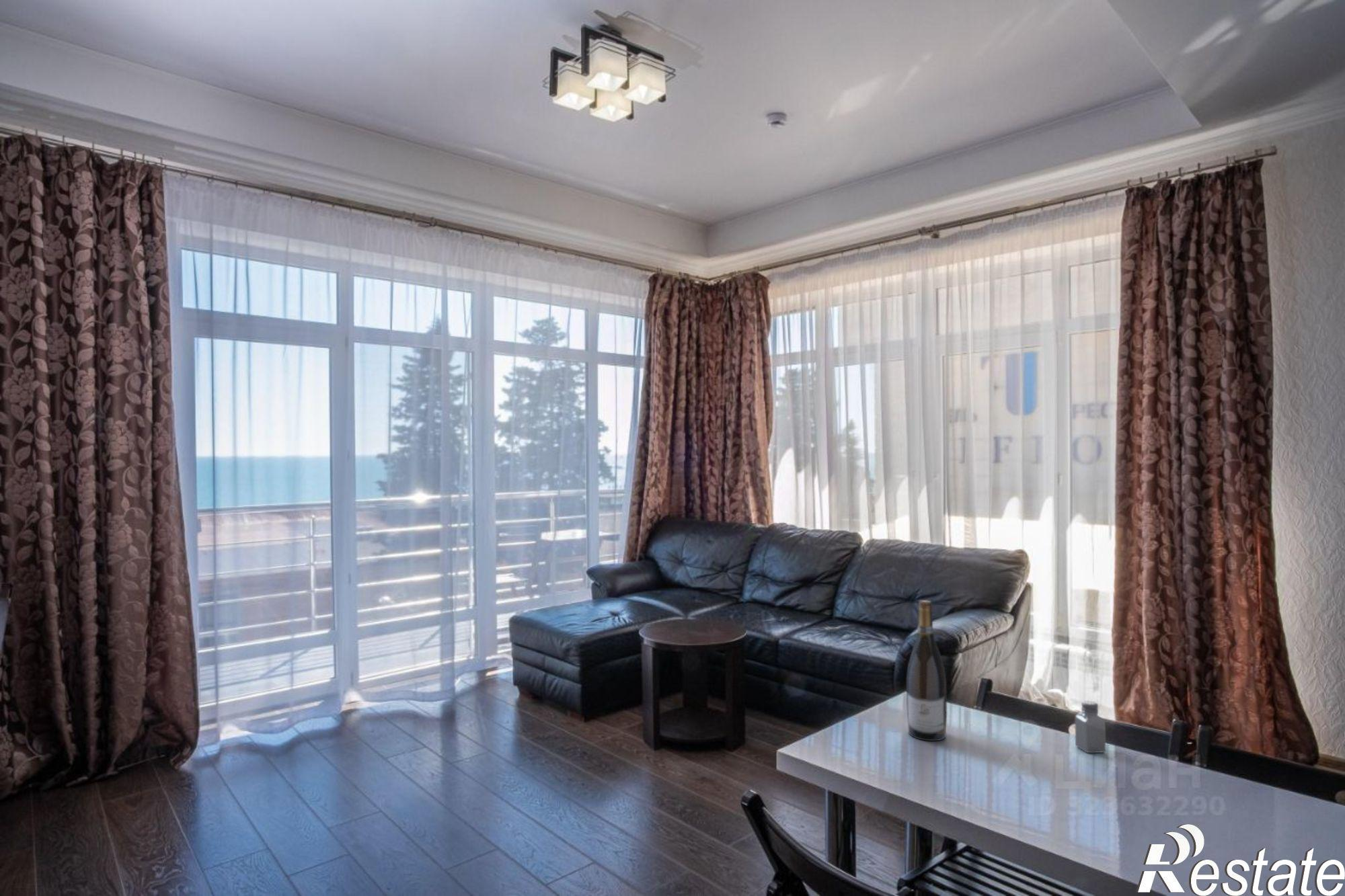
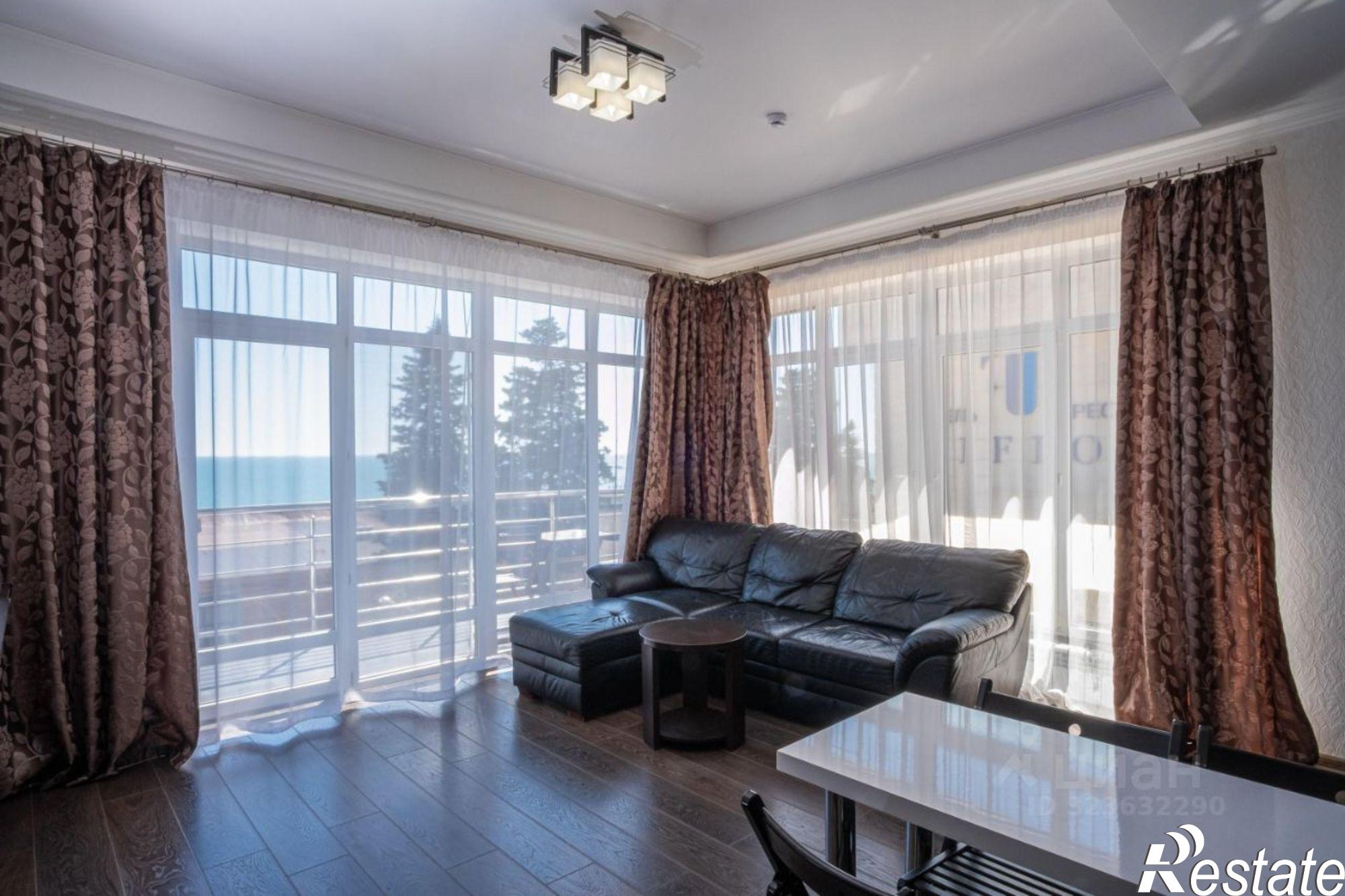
- saltshaker [1074,700,1106,754]
- wine bottle [906,600,948,741]
